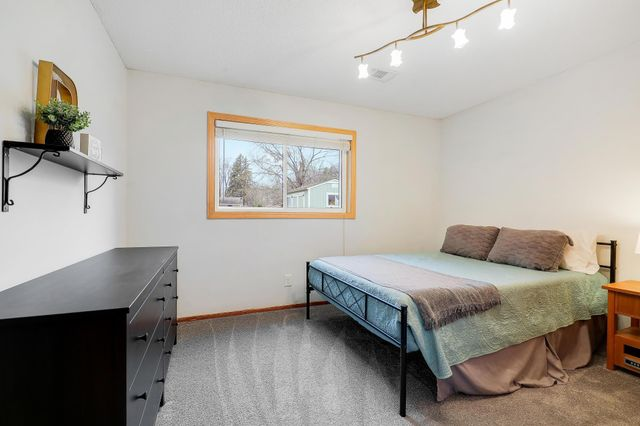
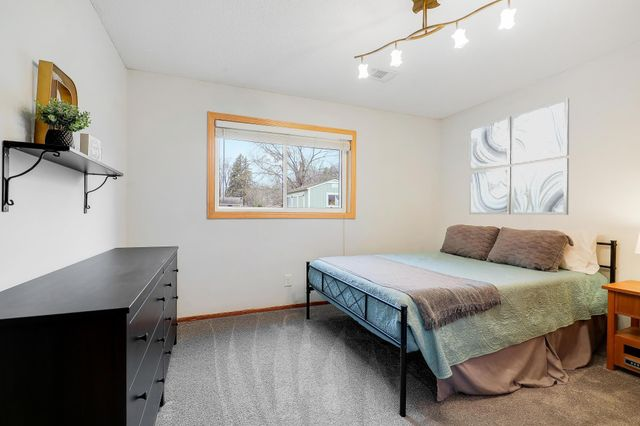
+ wall art [468,97,570,216]
